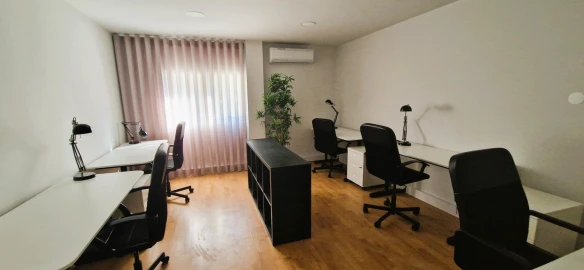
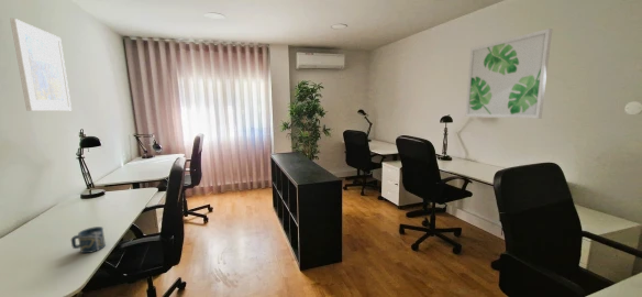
+ cup [70,226,107,254]
+ wall art [464,28,554,120]
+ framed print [9,18,73,112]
